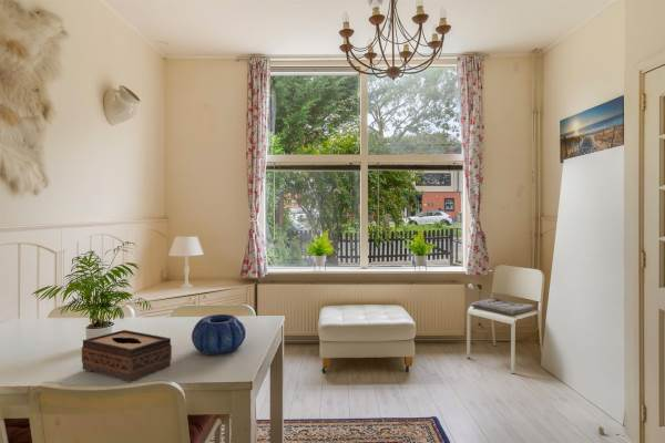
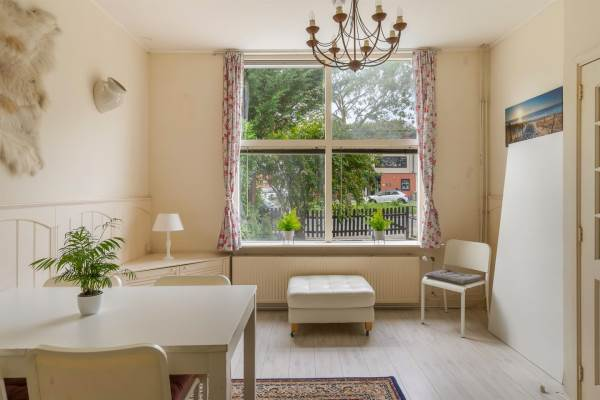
- tissue box [81,329,173,382]
- decorative bowl [191,313,247,356]
